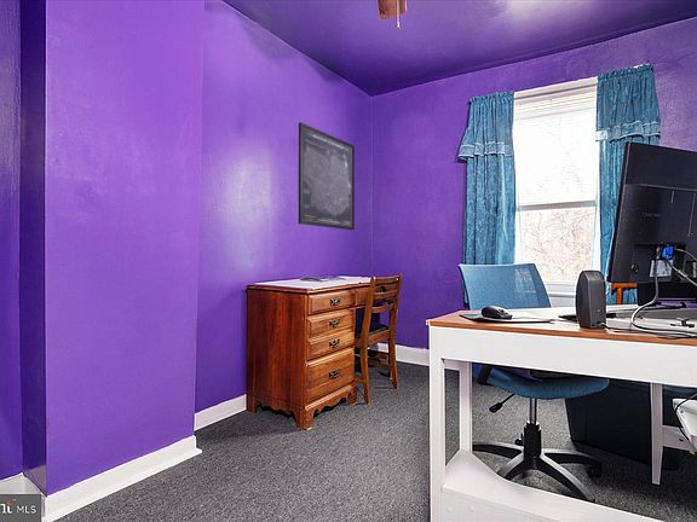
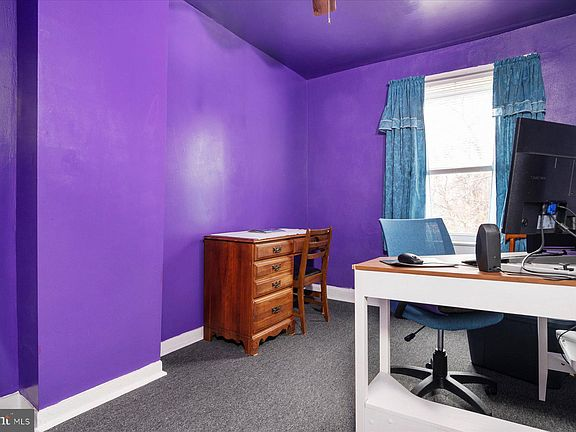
- wall art [298,121,356,231]
